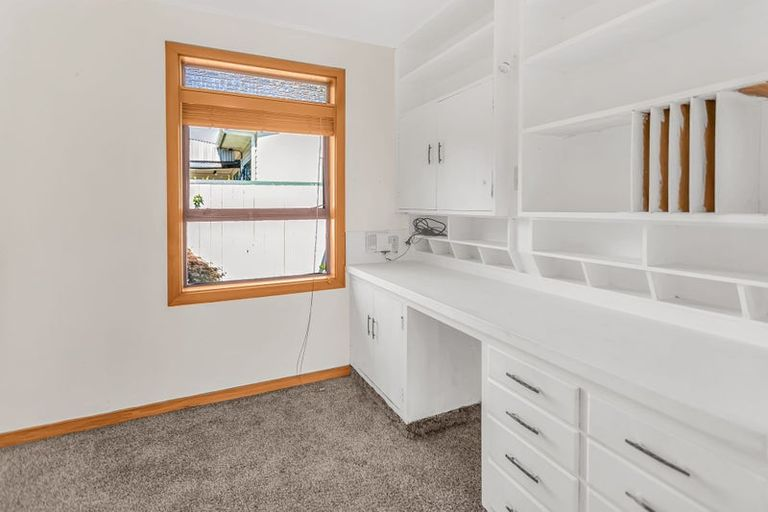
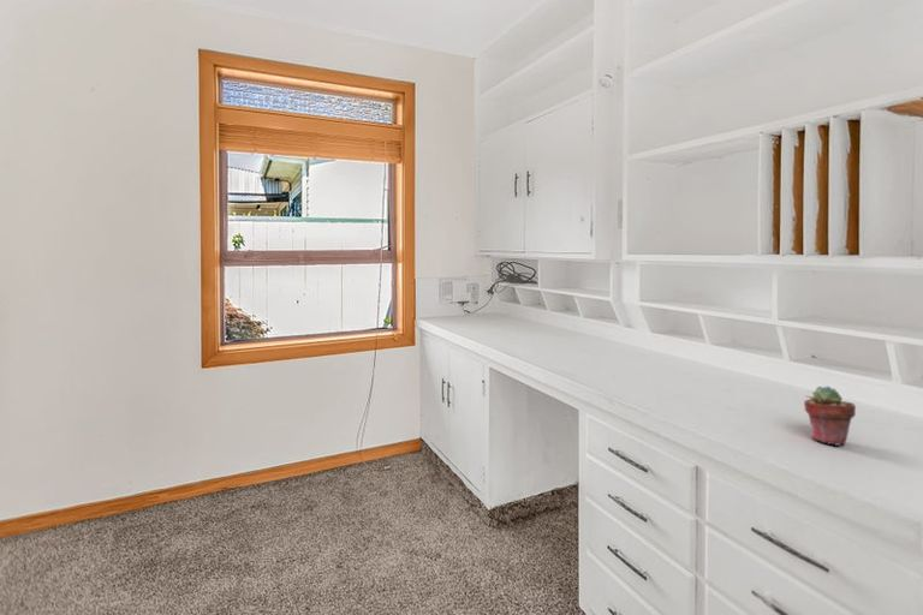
+ potted succulent [803,384,857,447]
